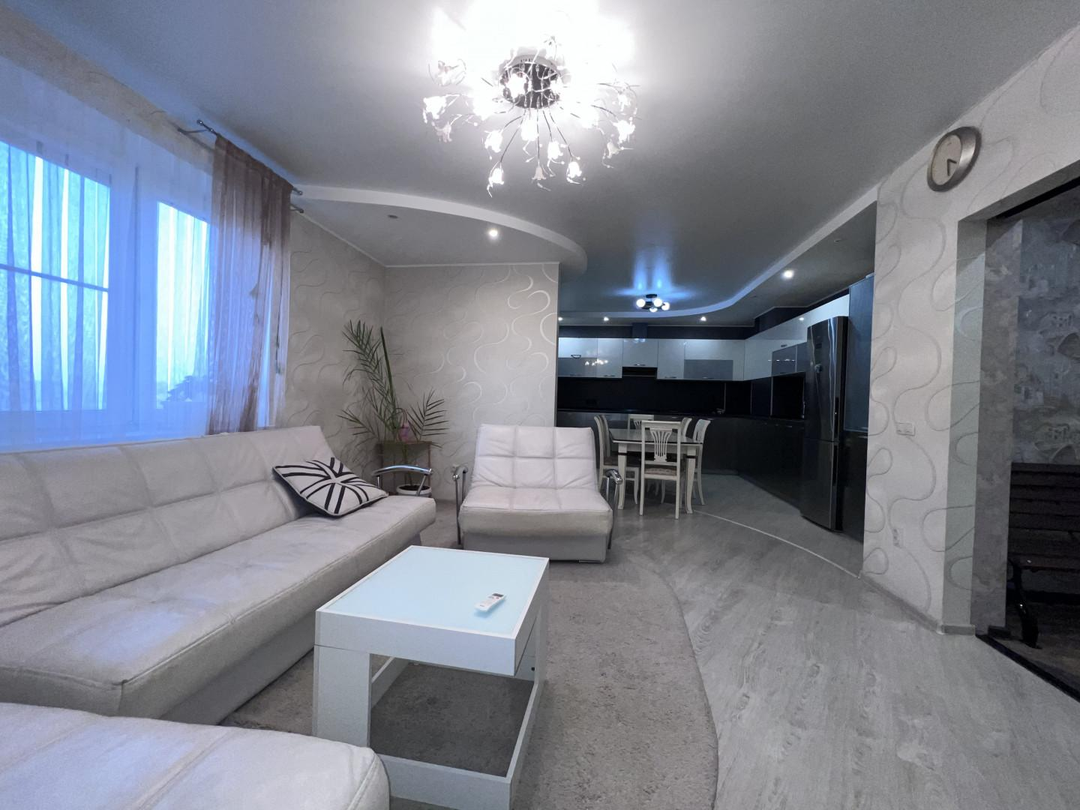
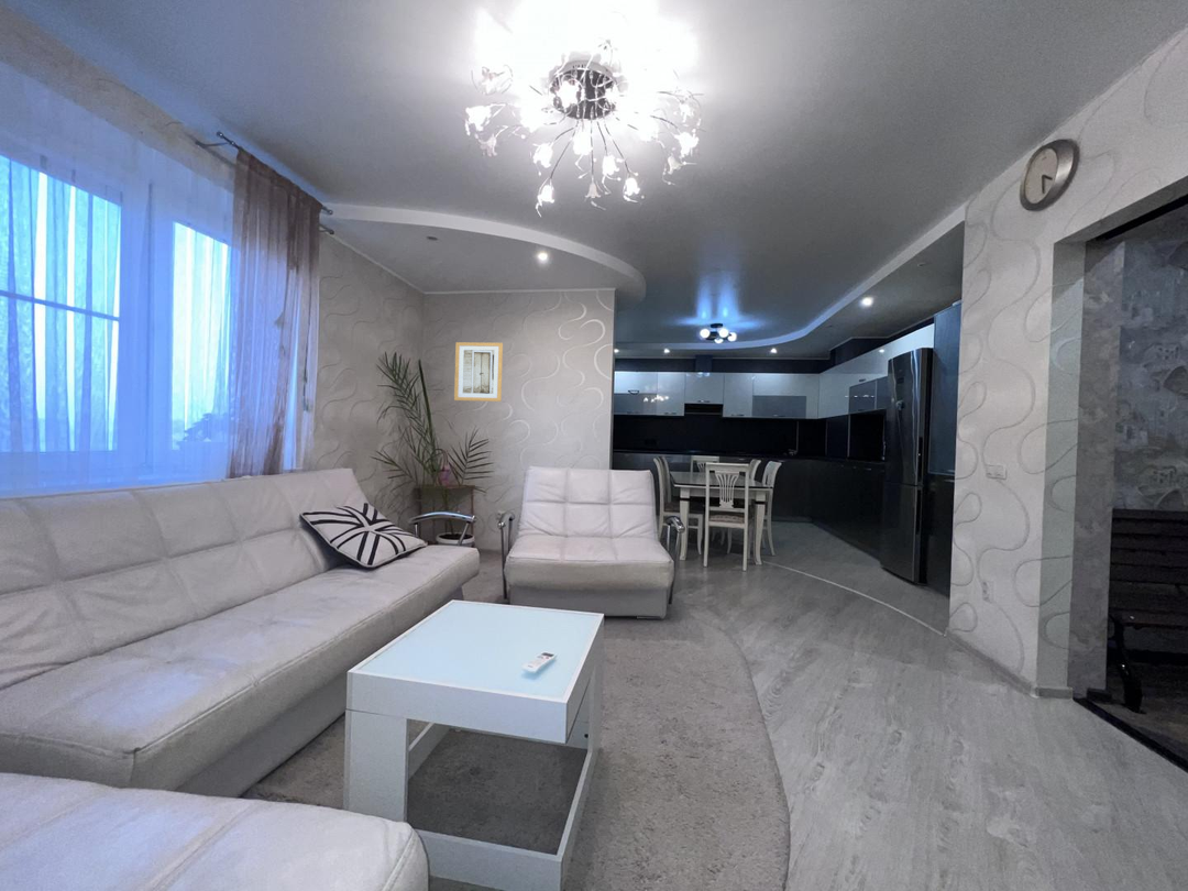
+ wall art [453,341,504,403]
